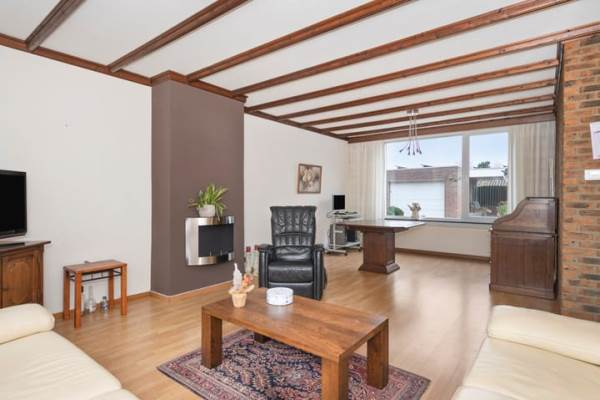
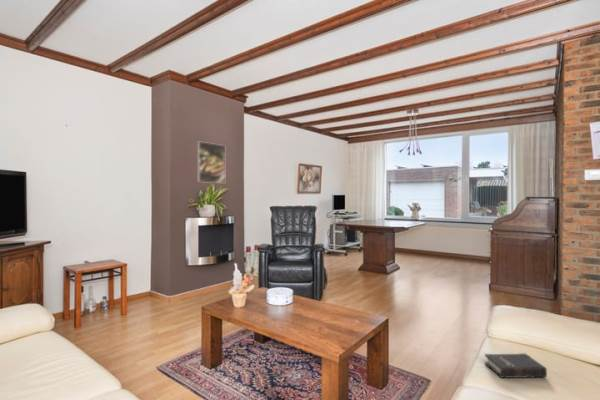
+ hardback book [484,352,548,379]
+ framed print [197,141,226,184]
